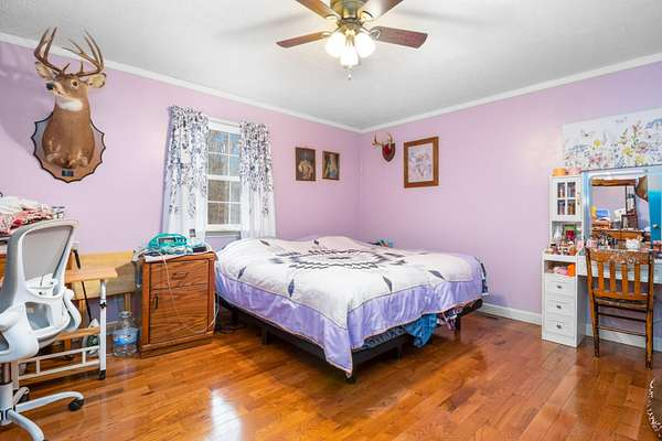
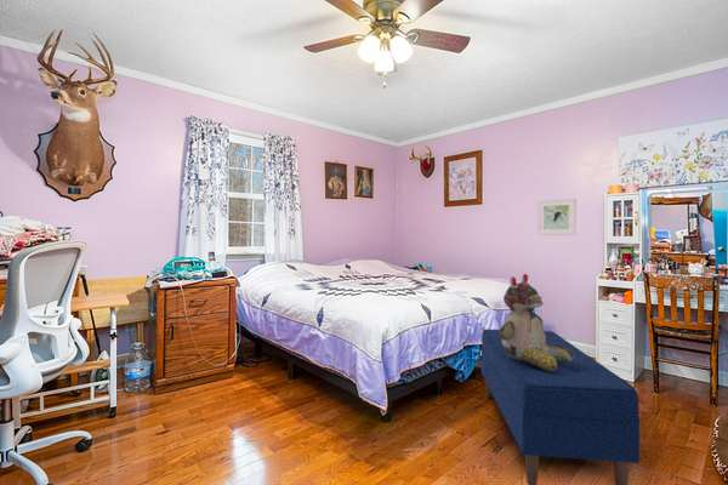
+ stuffed bear [500,273,574,371]
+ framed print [536,198,578,236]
+ bench [480,329,641,485]
